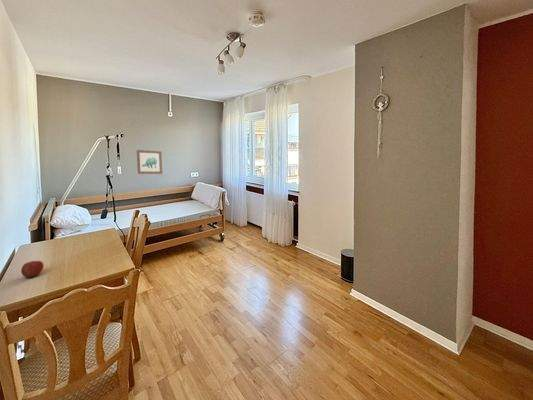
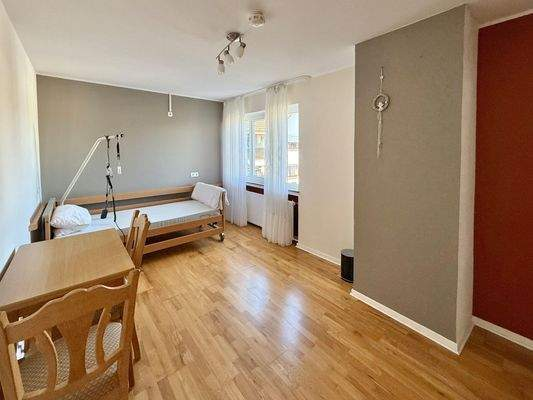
- wall art [136,149,163,175]
- apple [20,260,44,279]
